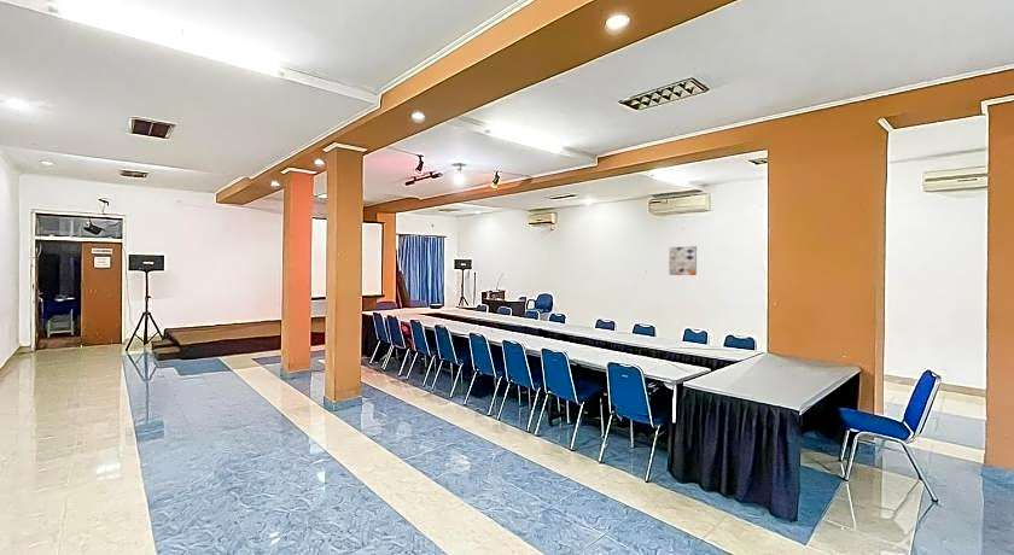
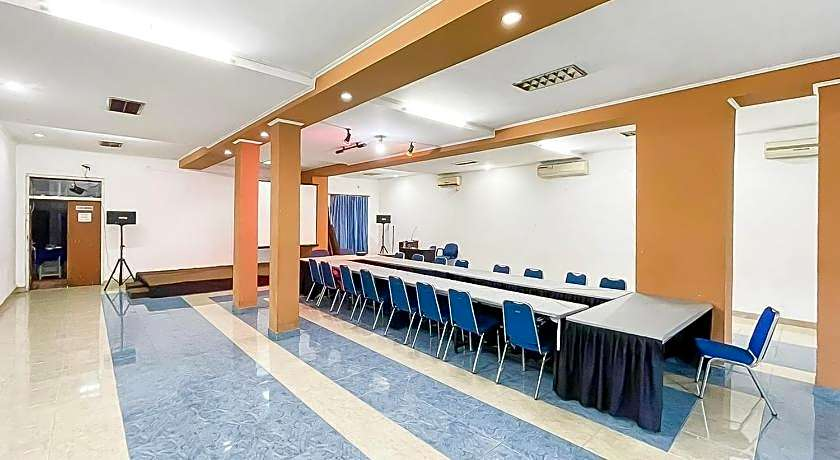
- wall art [668,245,698,276]
